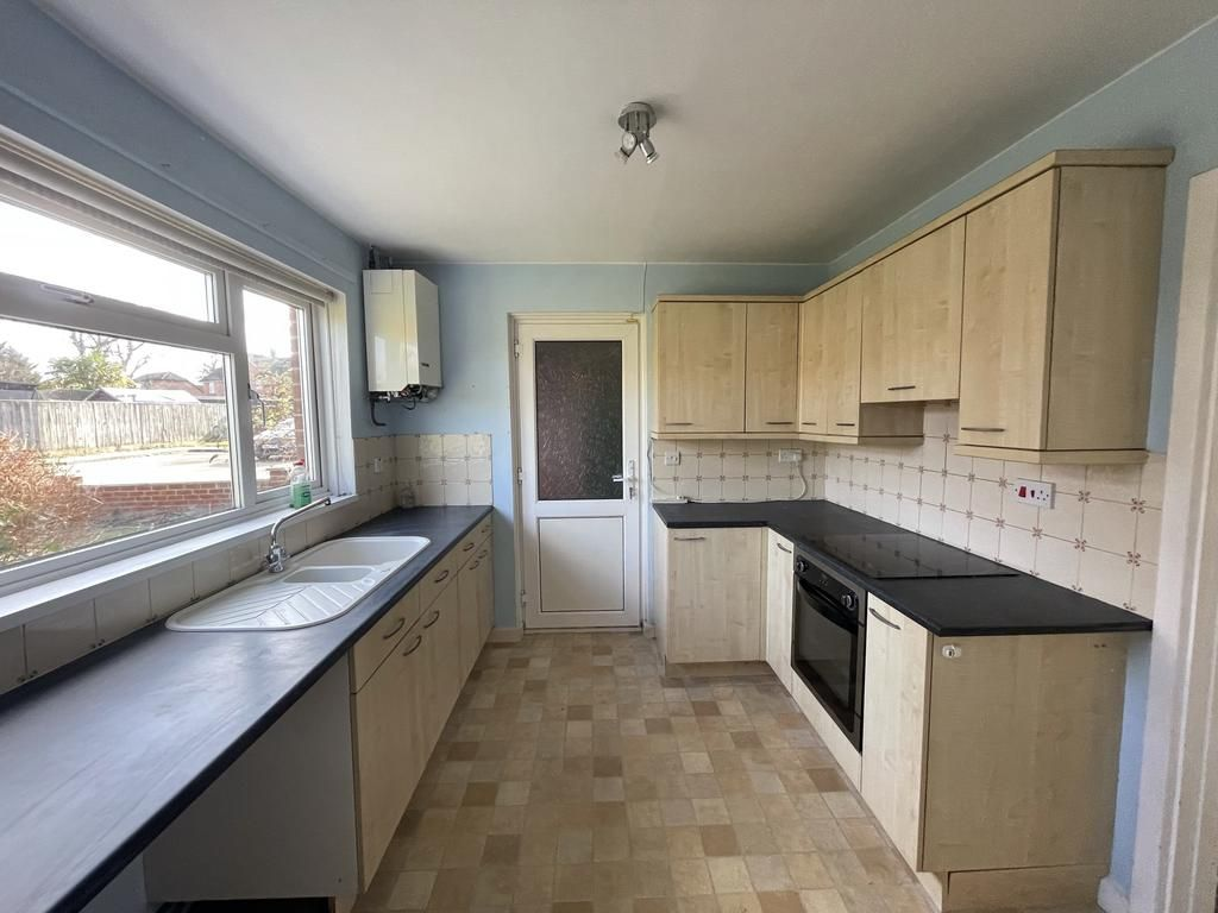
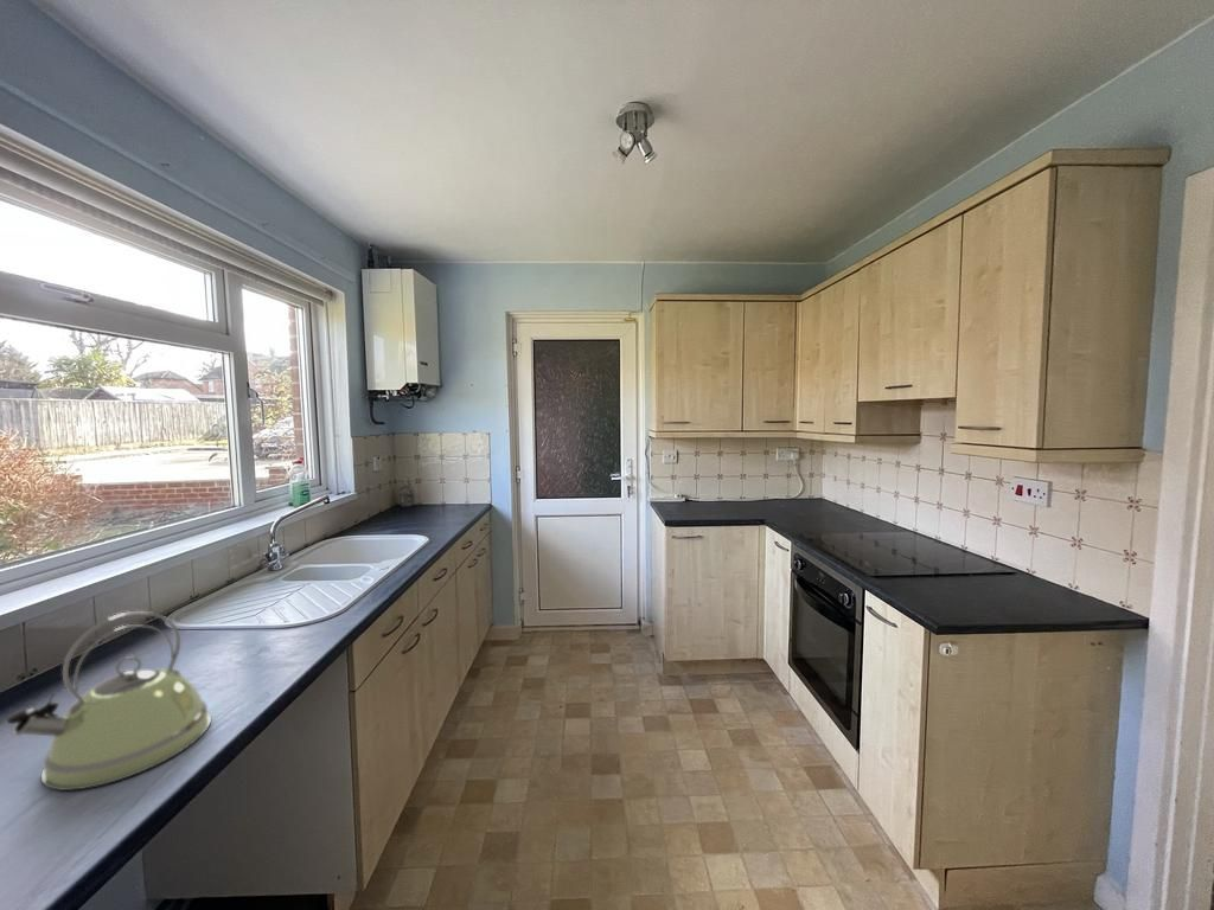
+ kettle [6,610,212,792]
